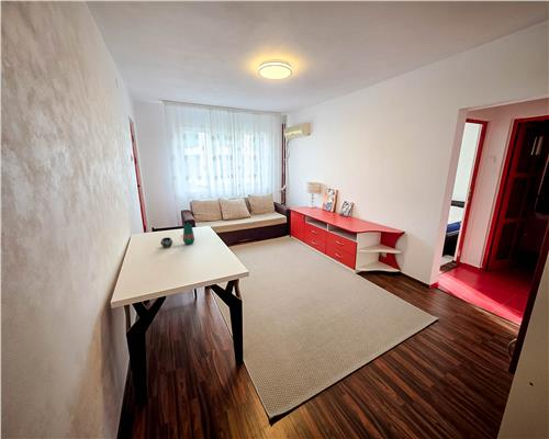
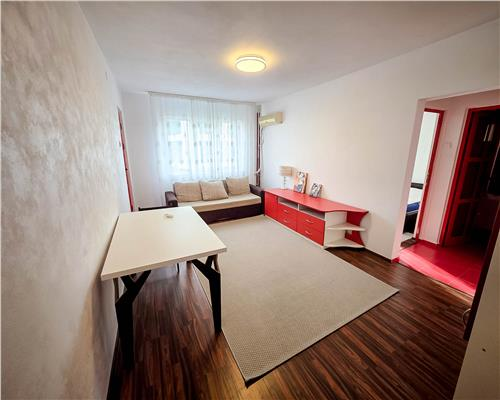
- vase [159,223,195,249]
